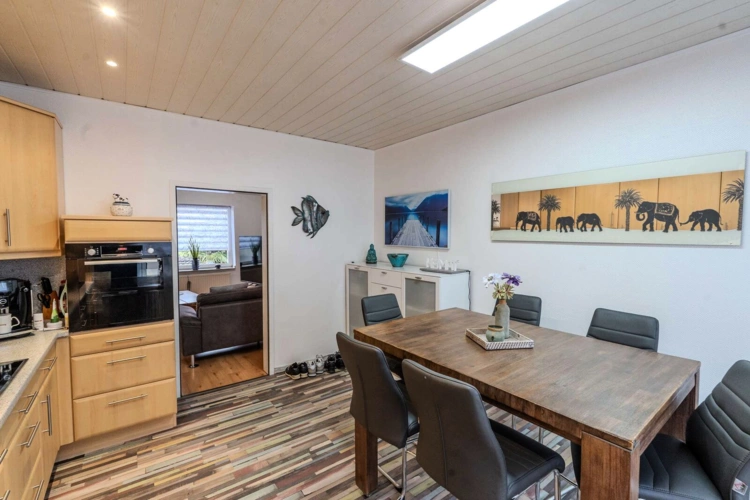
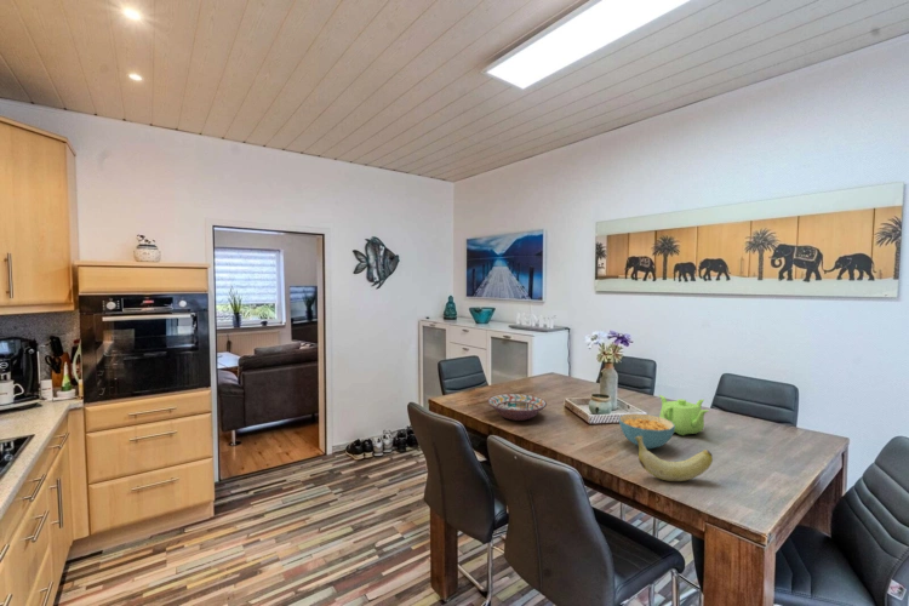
+ decorative bowl [487,393,548,422]
+ banana [635,436,714,482]
+ cereal bowl [618,412,675,450]
+ teapot [658,394,710,436]
